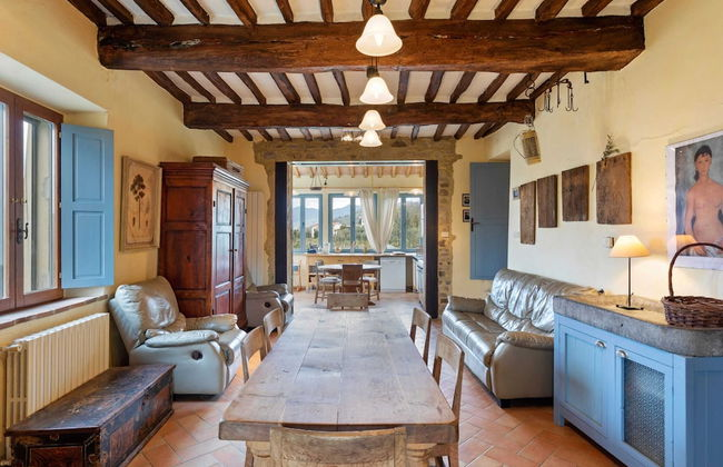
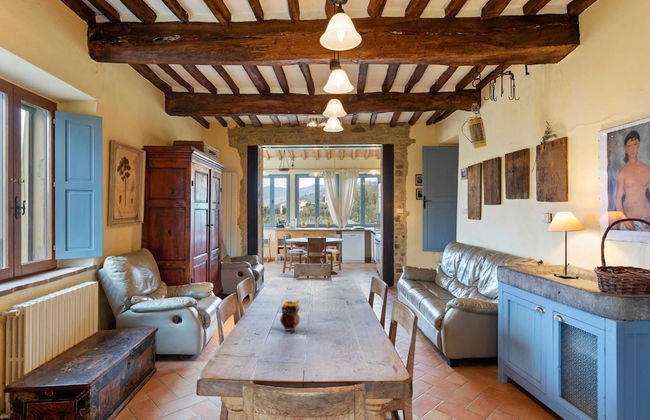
+ teapot [279,299,301,333]
